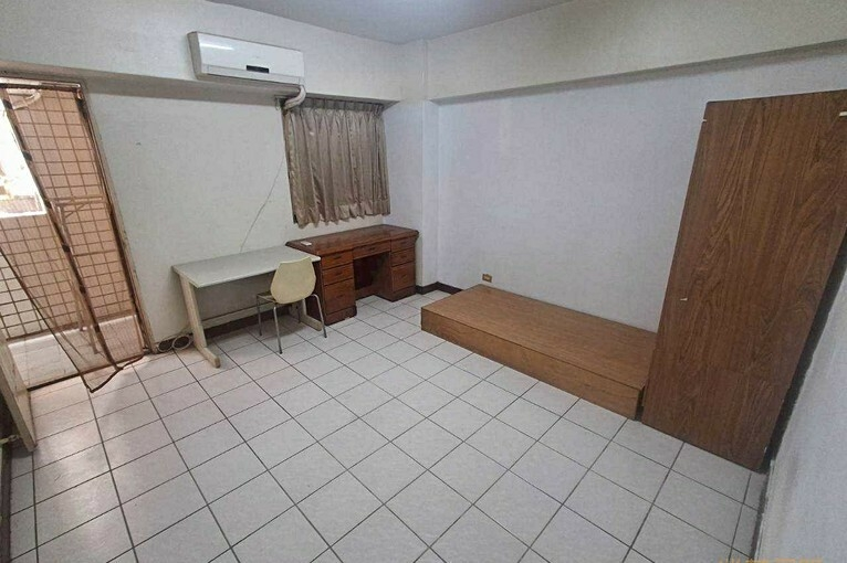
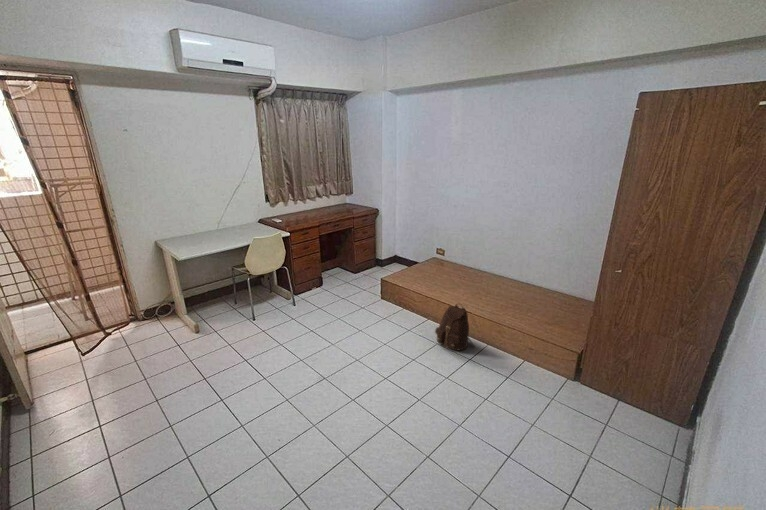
+ backpack [434,302,476,352]
